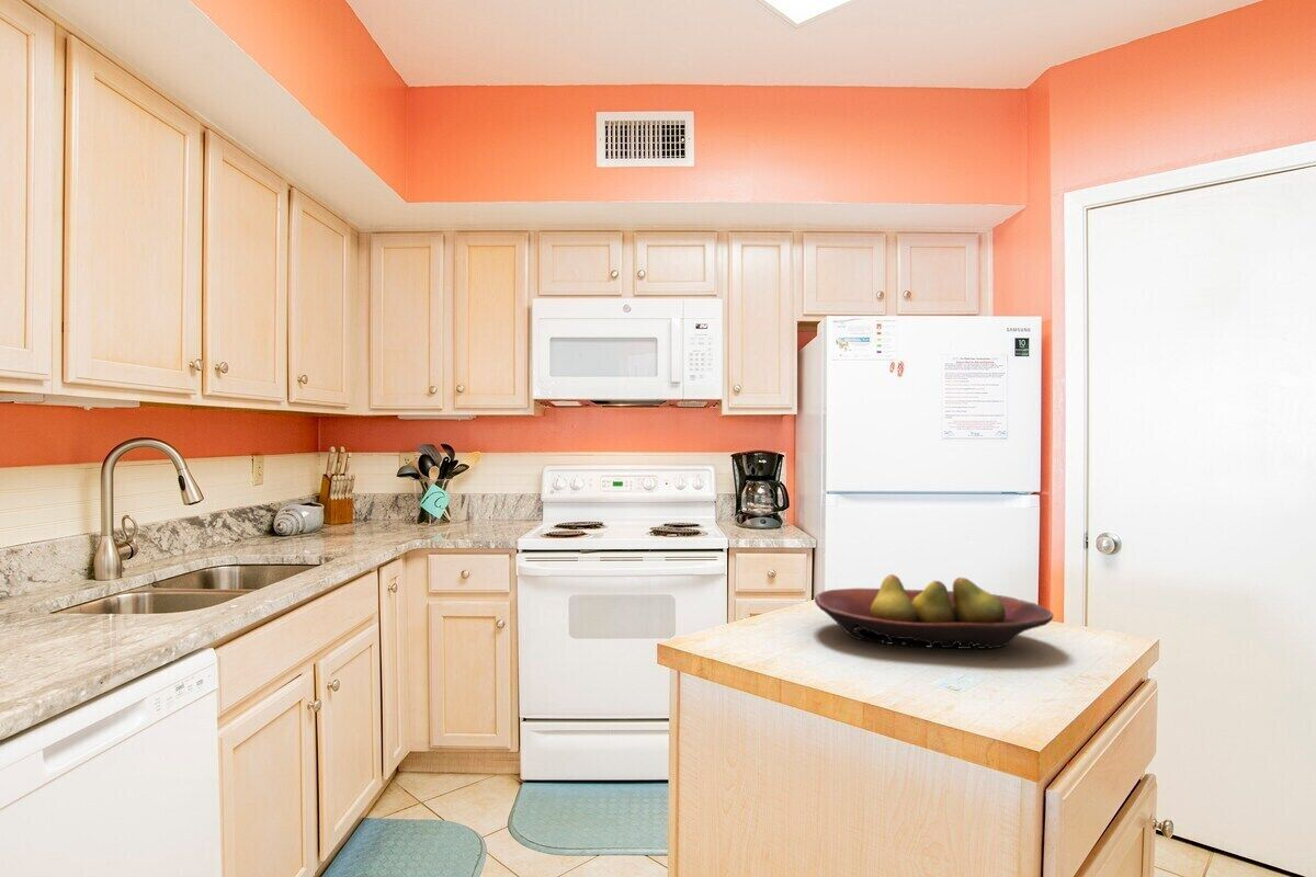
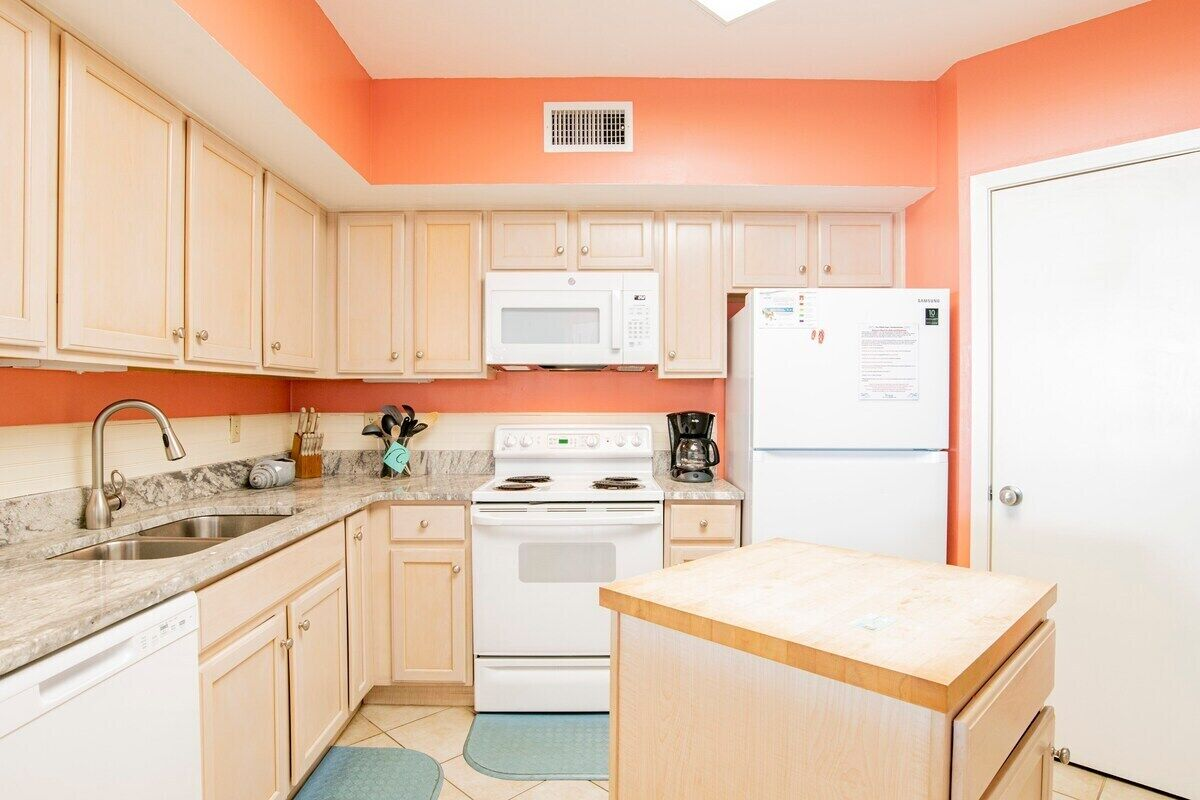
- fruit bowl [814,573,1054,650]
